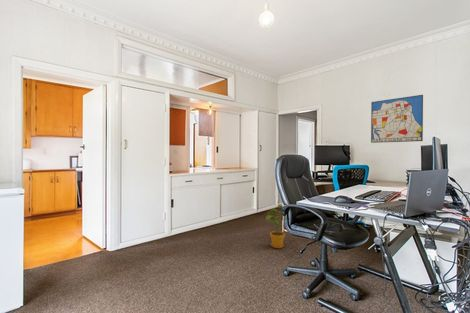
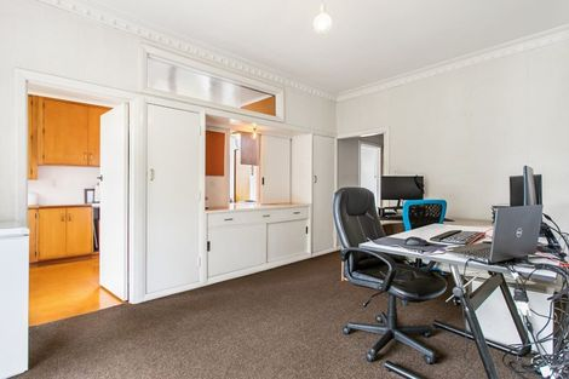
- house plant [265,203,286,249]
- wall art [370,94,424,144]
